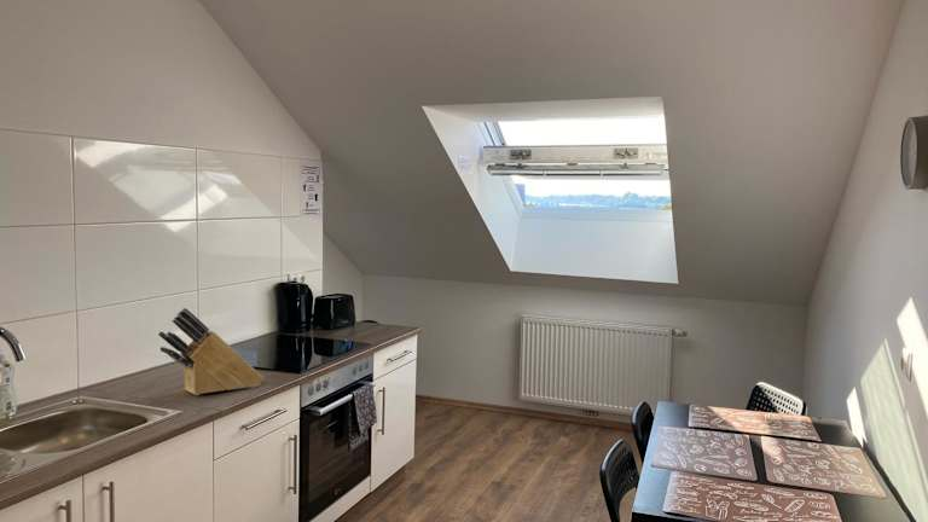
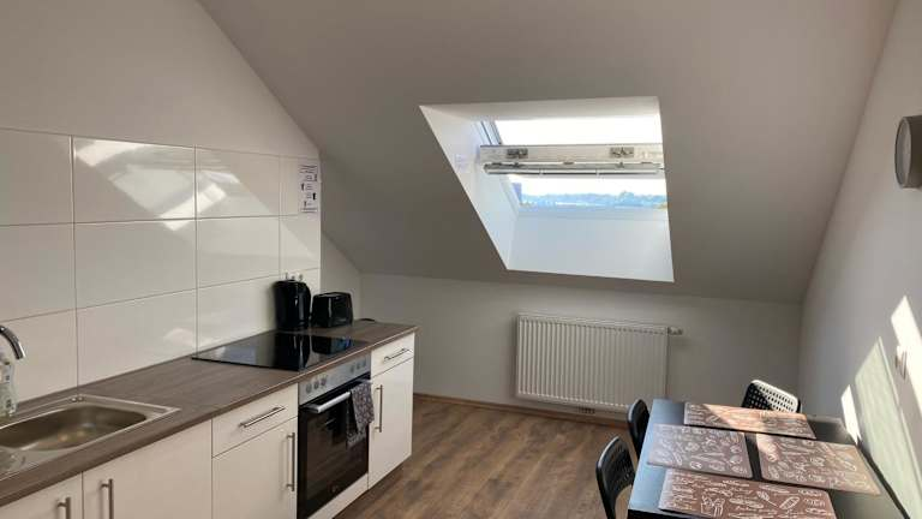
- knife block [157,307,265,396]
